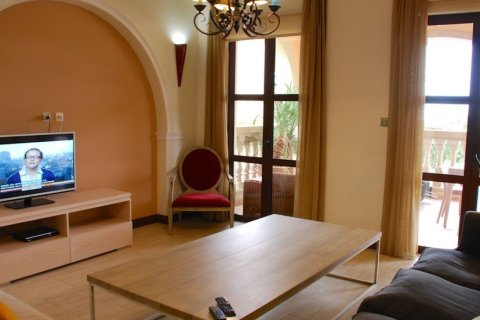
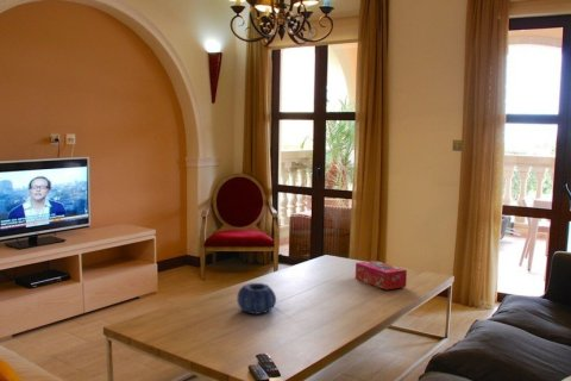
+ tissue box [354,260,408,291]
+ decorative bowl [236,282,277,316]
